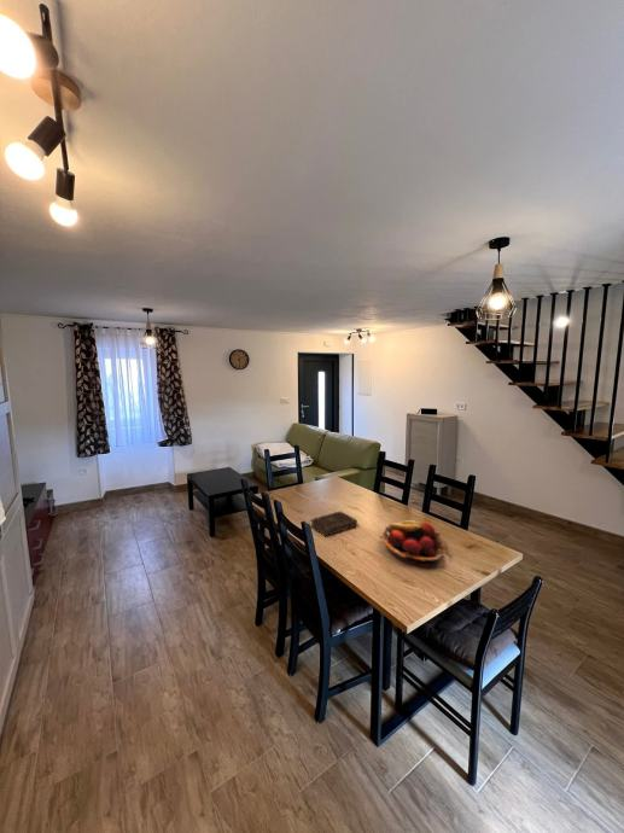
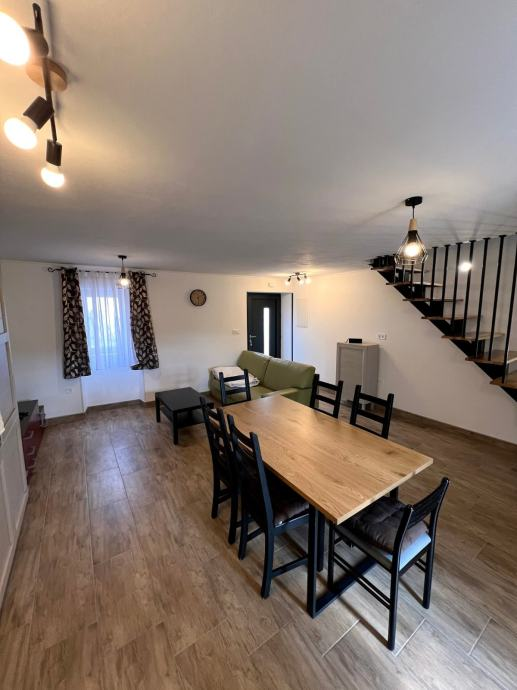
- book [309,511,358,537]
- fruit basket [379,519,448,567]
